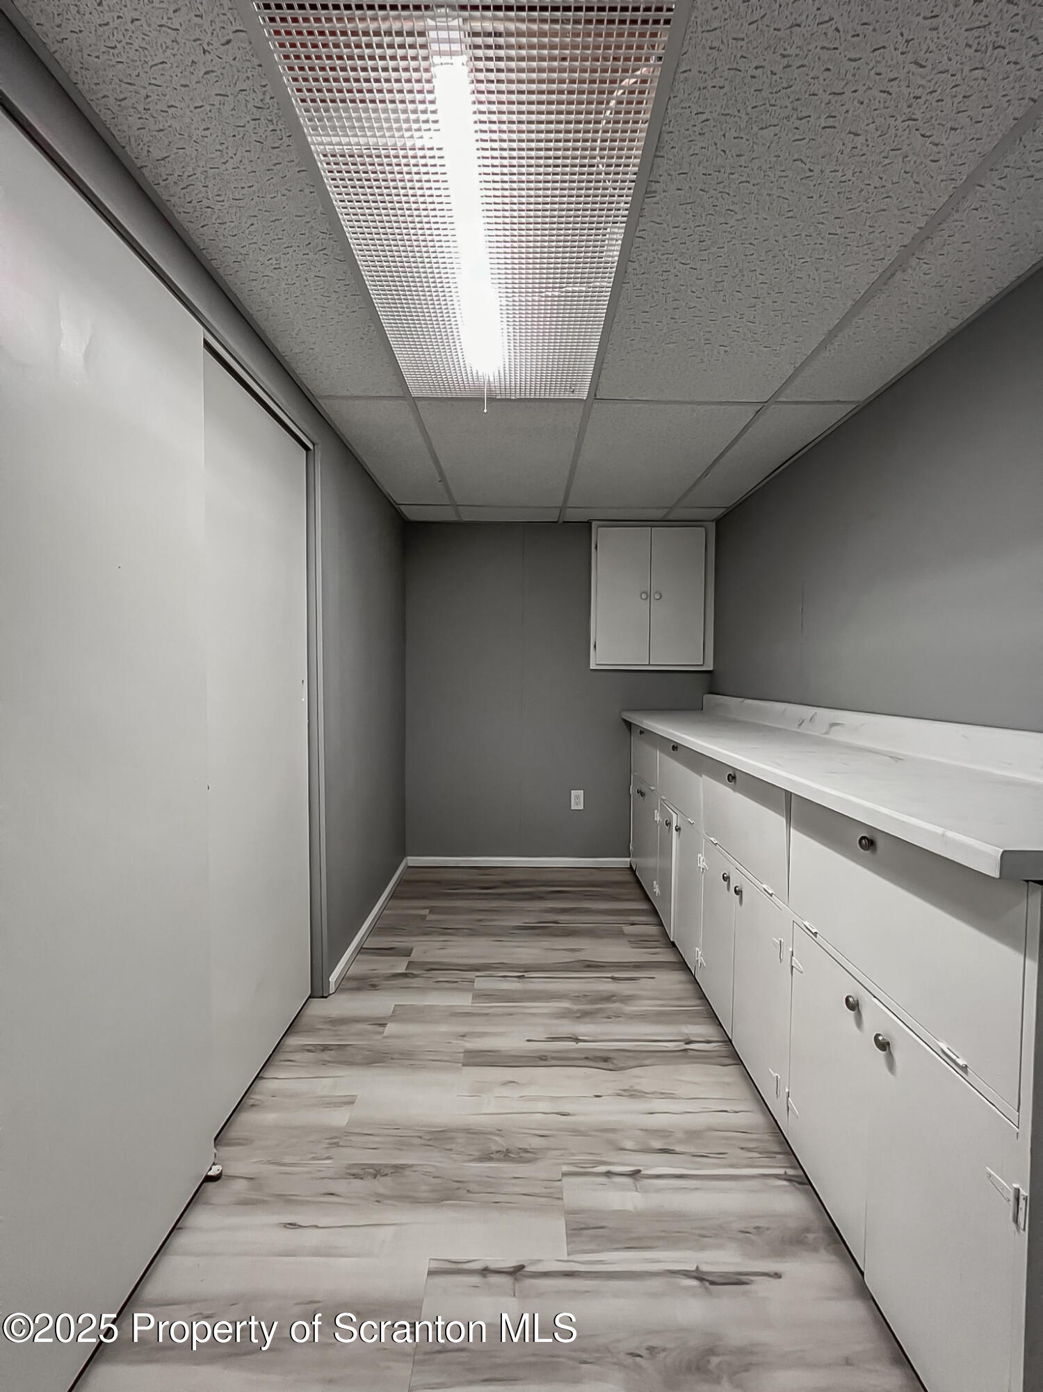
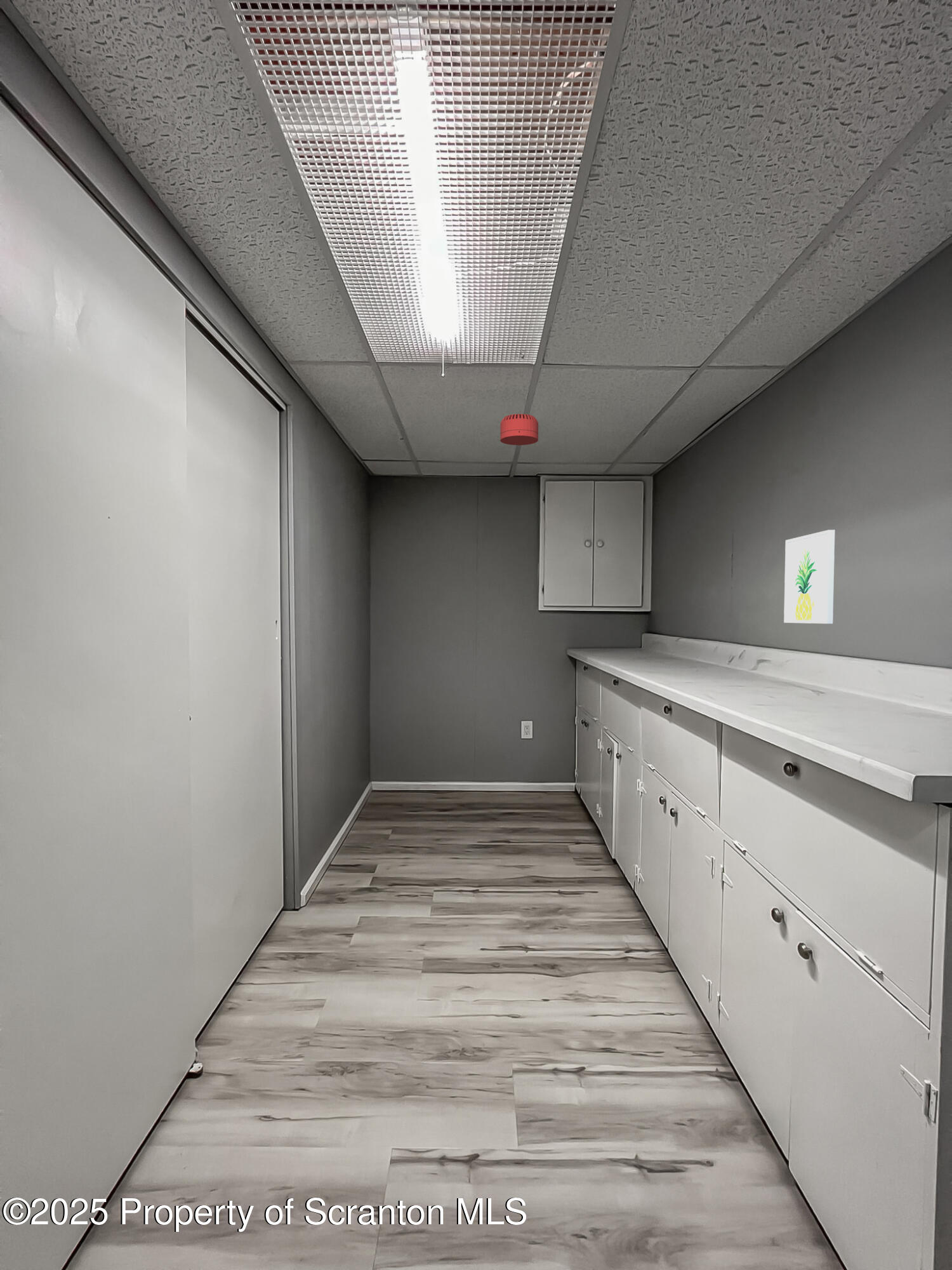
+ wall art [783,529,835,624]
+ smoke detector [499,413,539,446]
